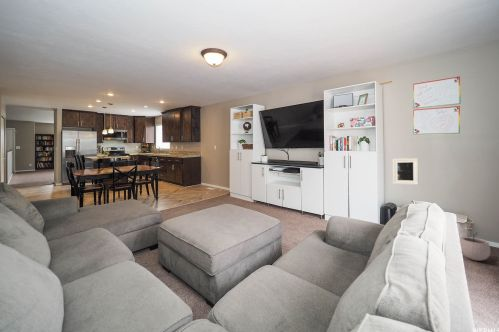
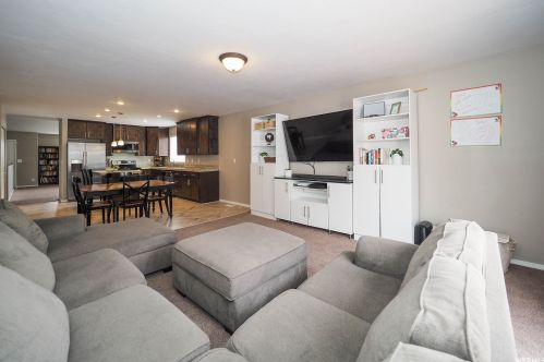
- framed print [392,157,419,186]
- plant pot [459,231,491,262]
